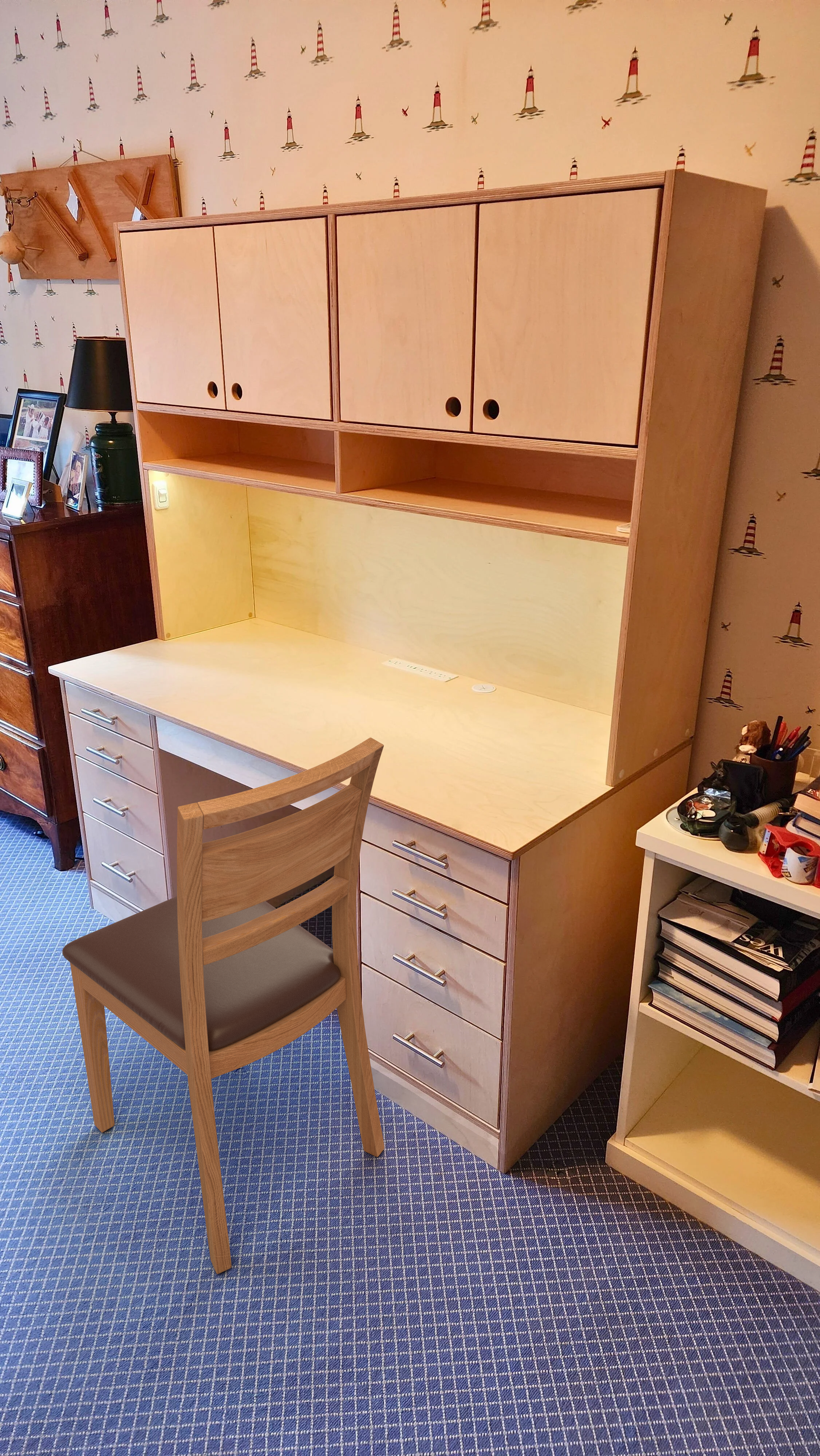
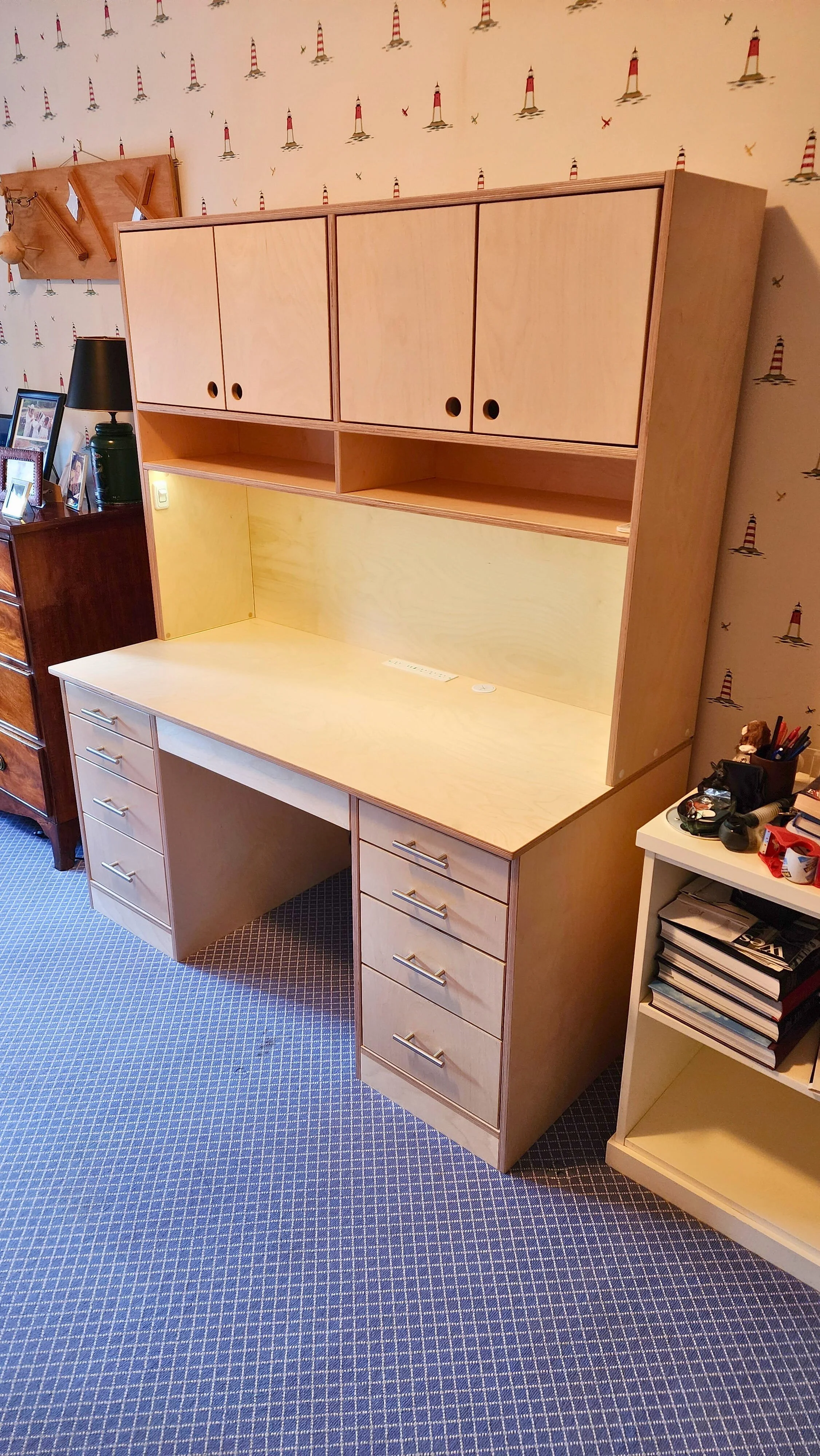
- chair [62,737,385,1274]
